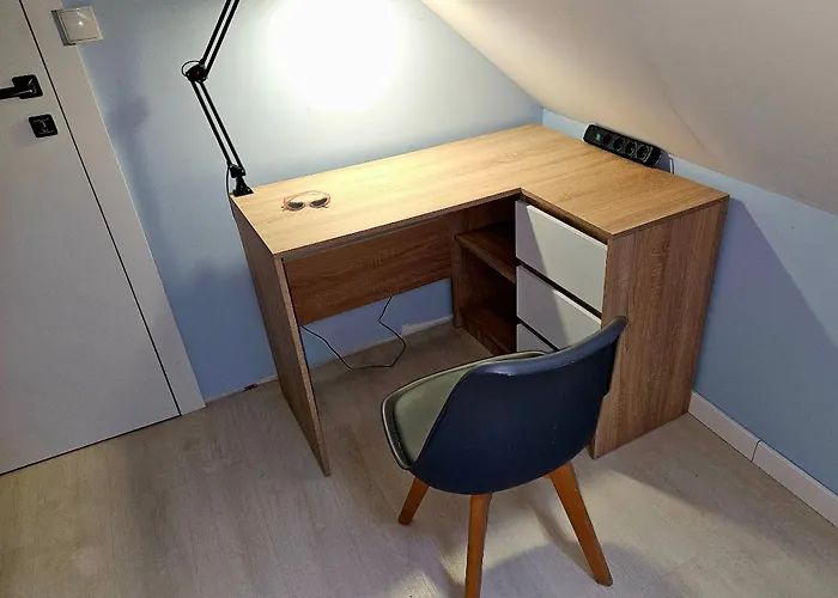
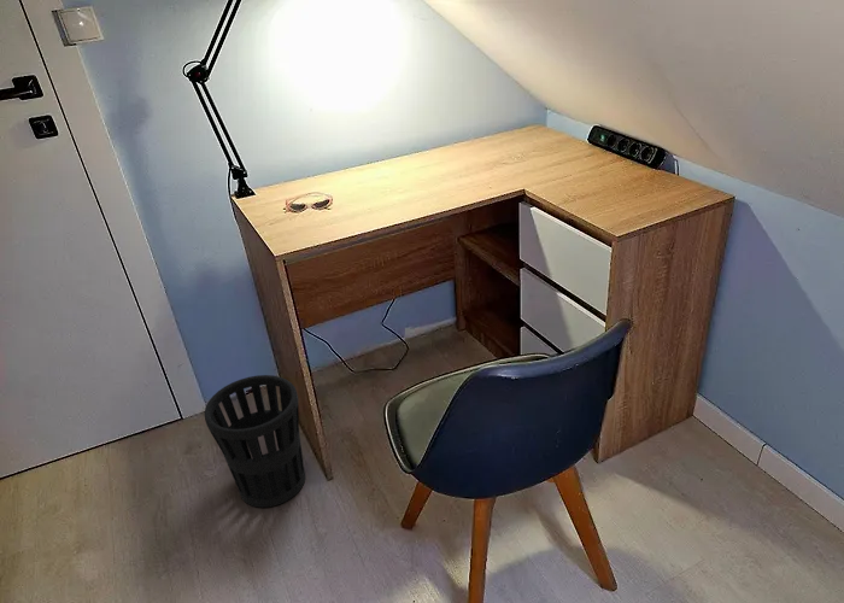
+ wastebasket [203,374,306,509]
